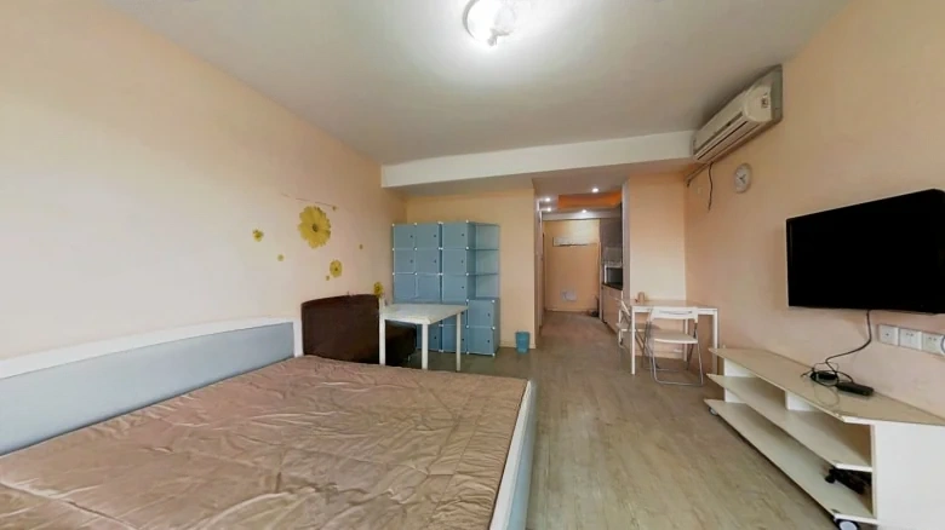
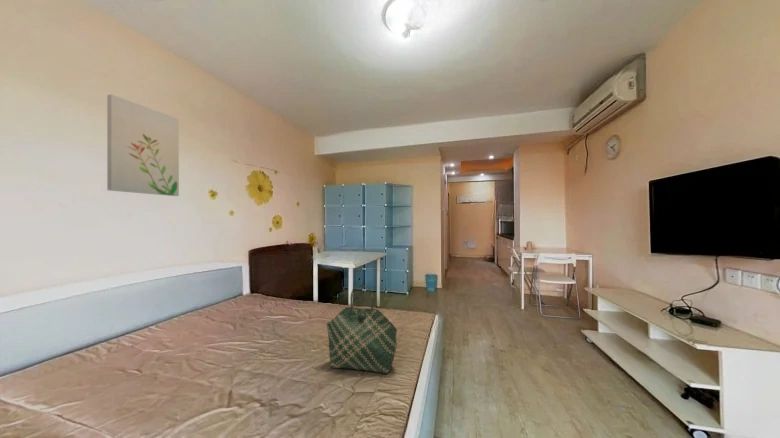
+ tote bag [325,284,398,375]
+ wall art [106,93,180,197]
